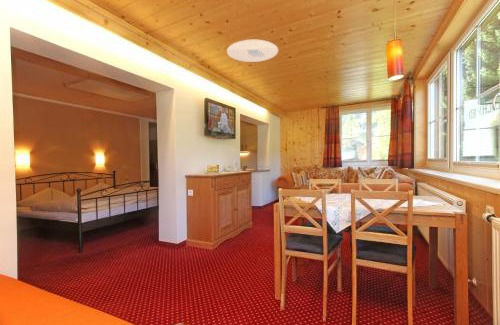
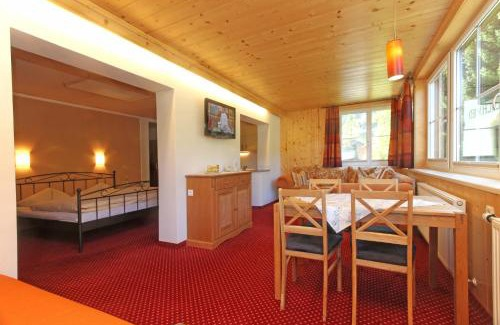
- ceiling light [226,39,279,63]
